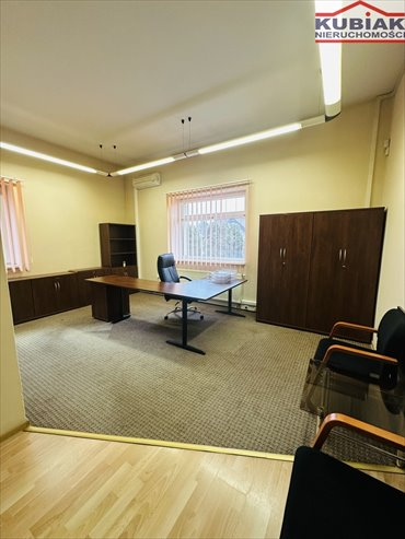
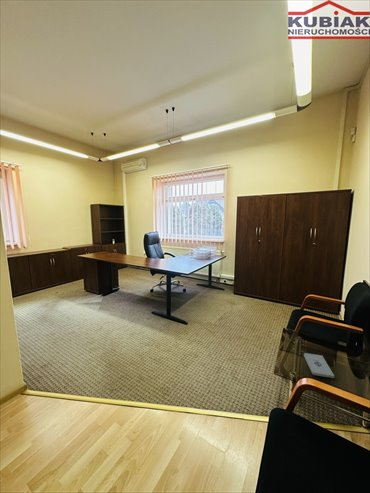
+ notepad [303,352,335,379]
